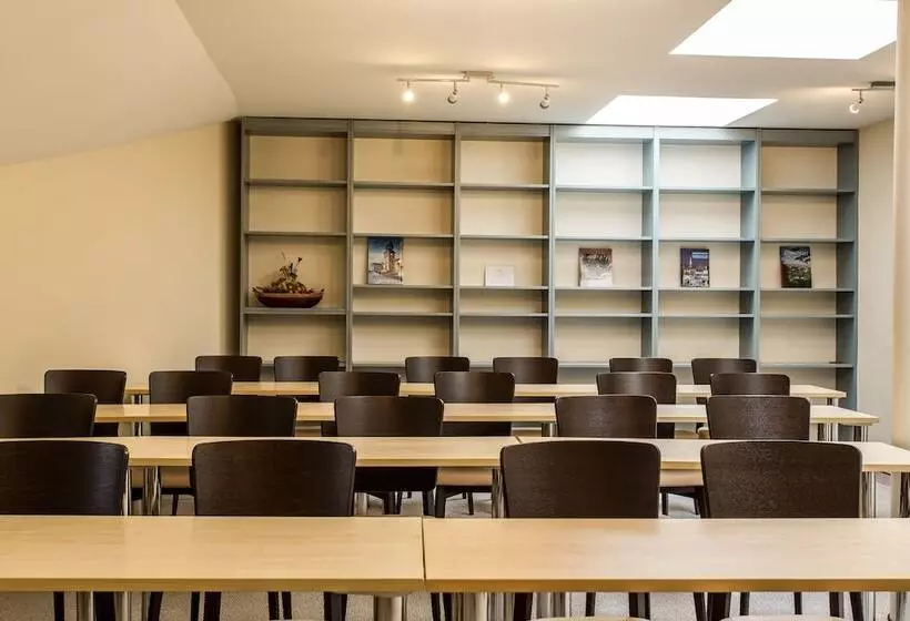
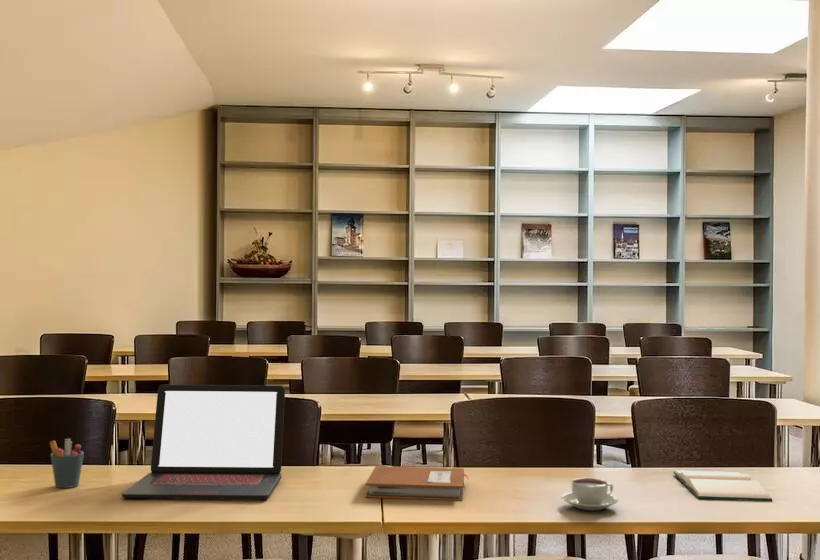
+ pen holder [49,438,85,489]
+ laptop [121,384,286,500]
+ coffee cup [560,477,619,511]
+ notebook [364,465,470,502]
+ hardback book [672,469,773,502]
